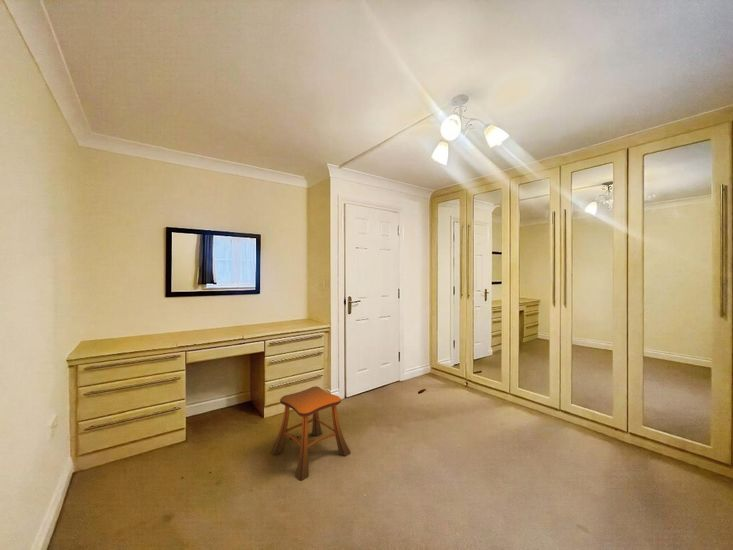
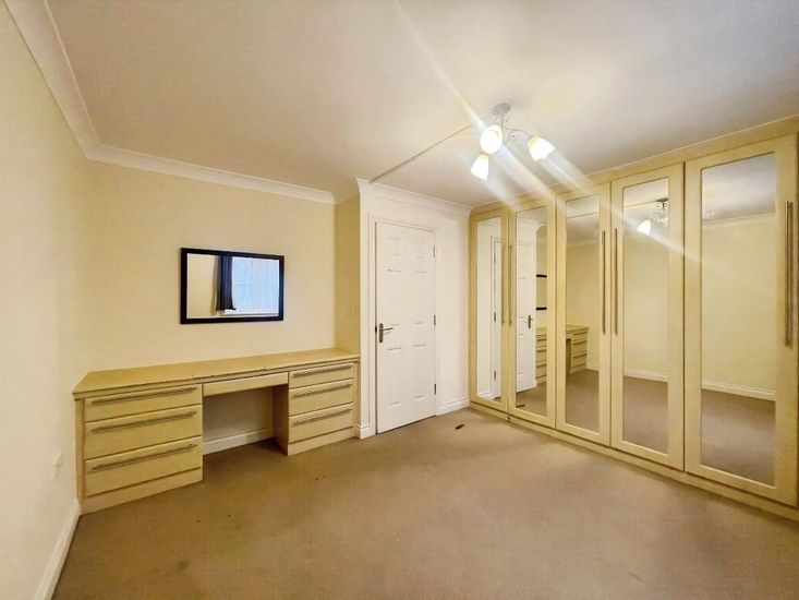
- stool [270,385,351,481]
